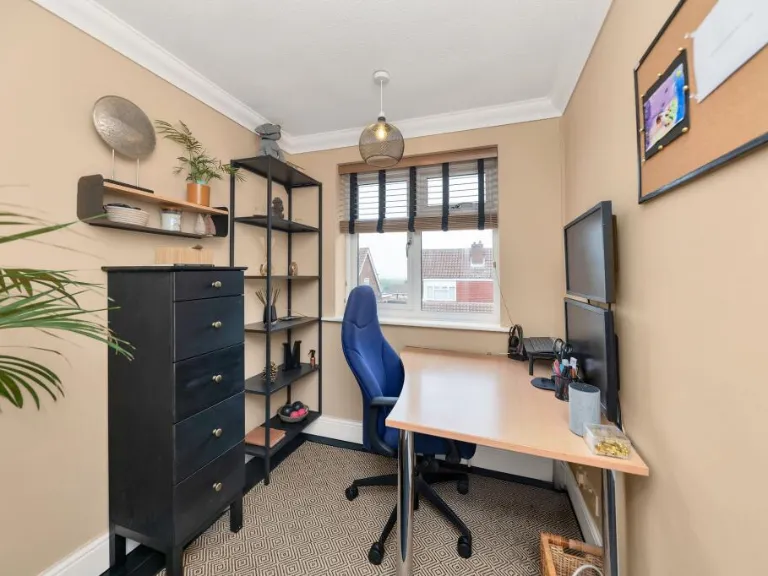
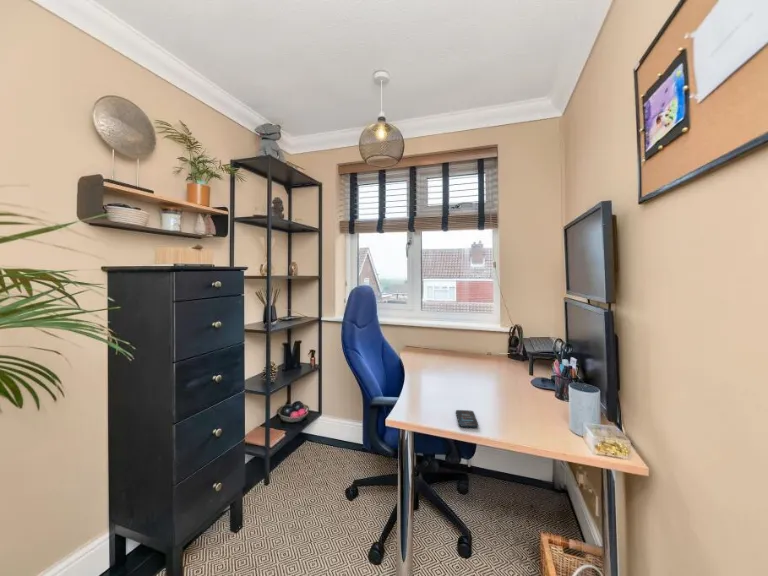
+ smartphone [455,409,479,428]
